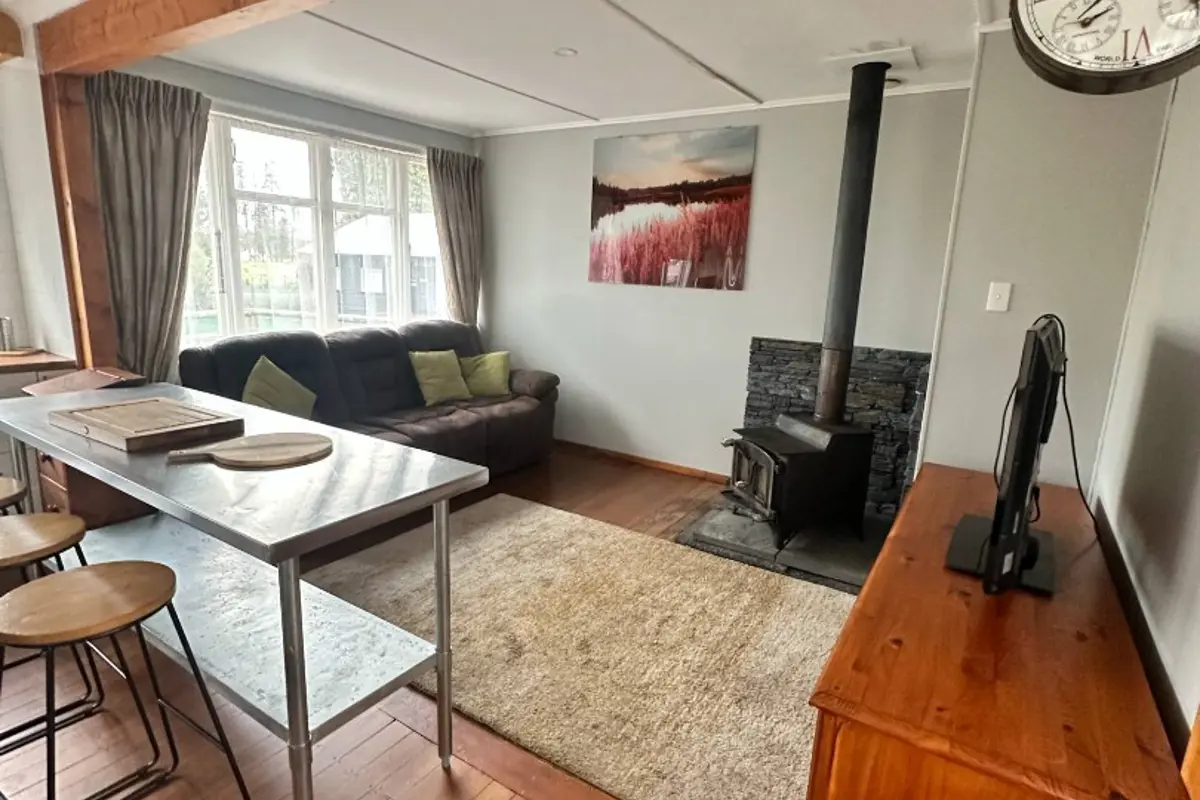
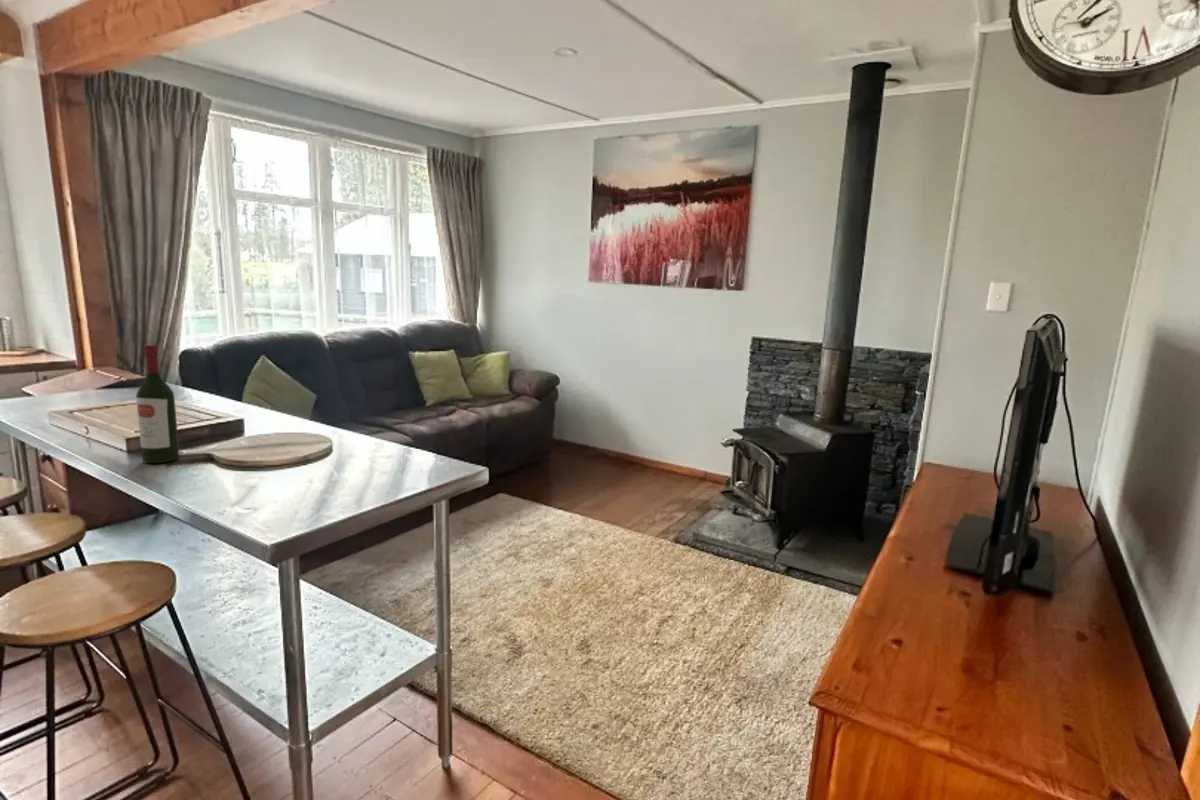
+ wine bottle [135,343,181,464]
